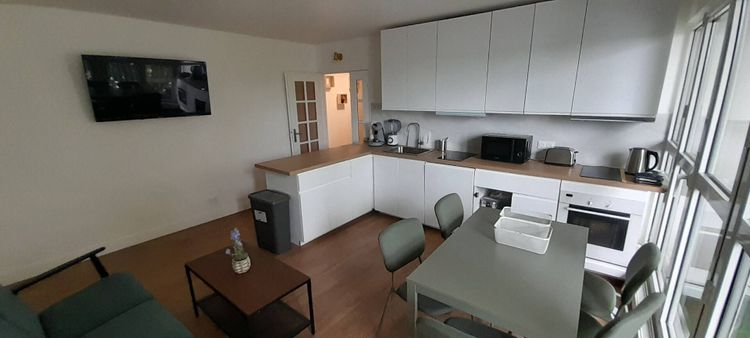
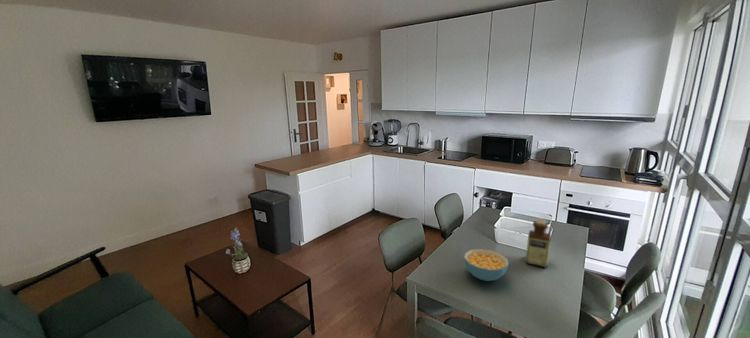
+ bottle [525,219,552,269]
+ cereal bowl [463,248,509,282]
